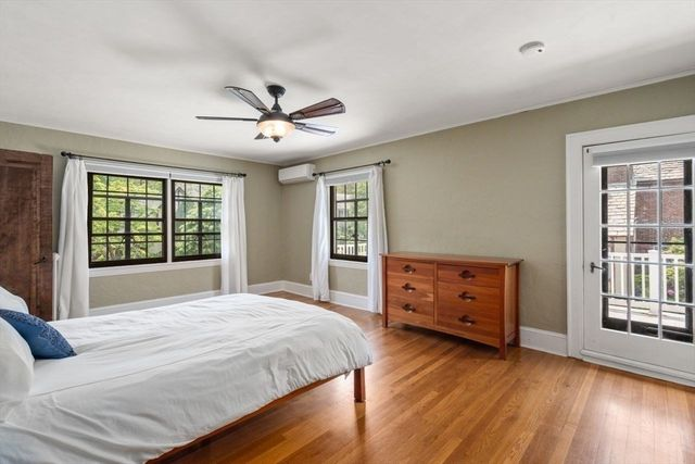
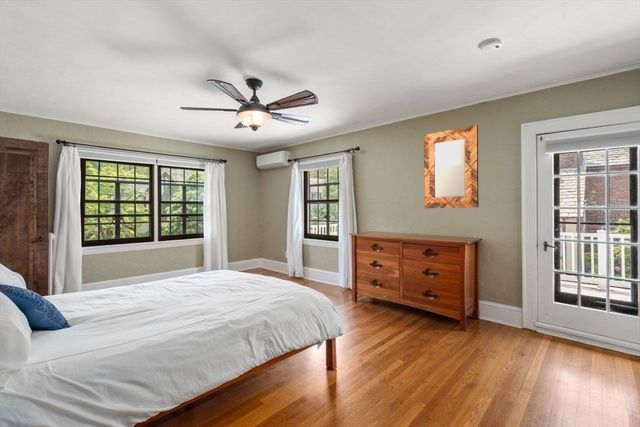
+ home mirror [423,124,480,209]
